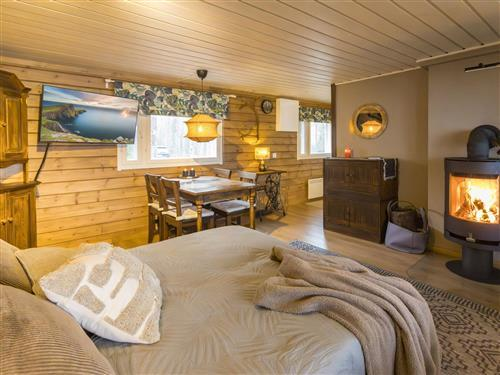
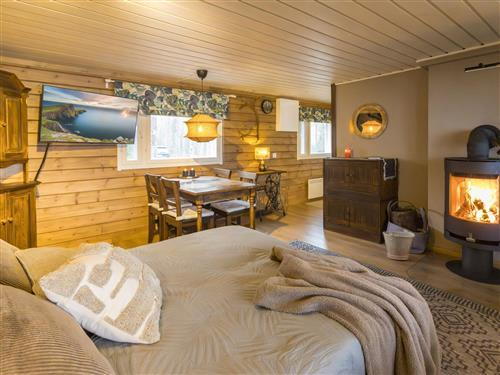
+ bucket [382,228,416,261]
